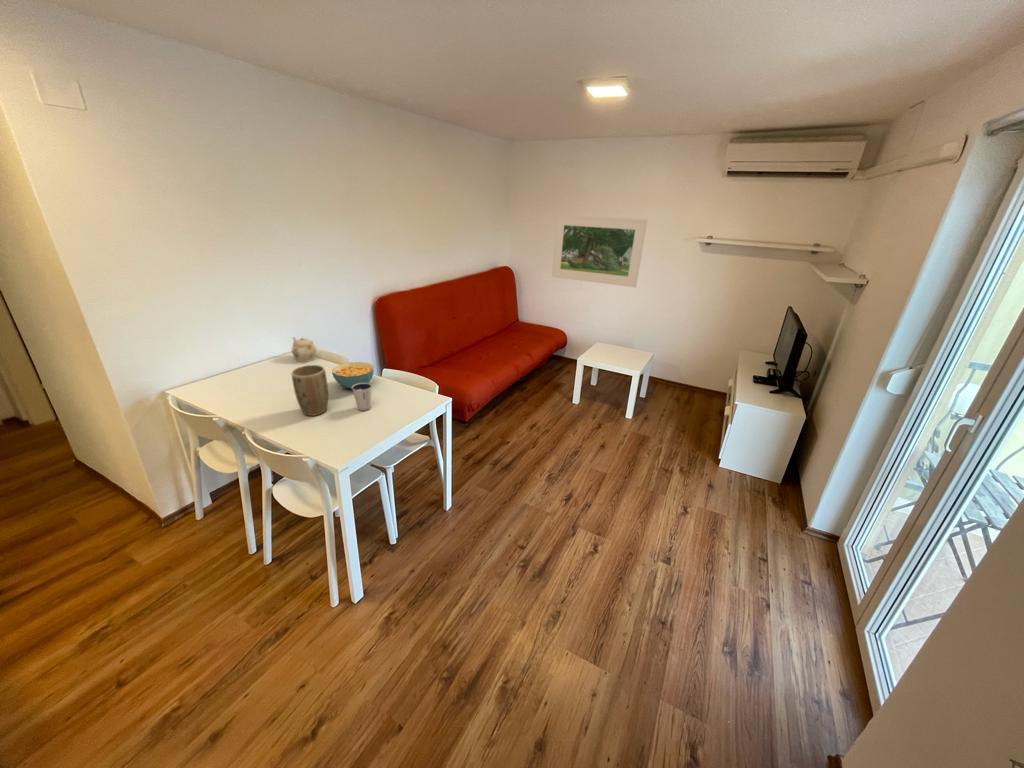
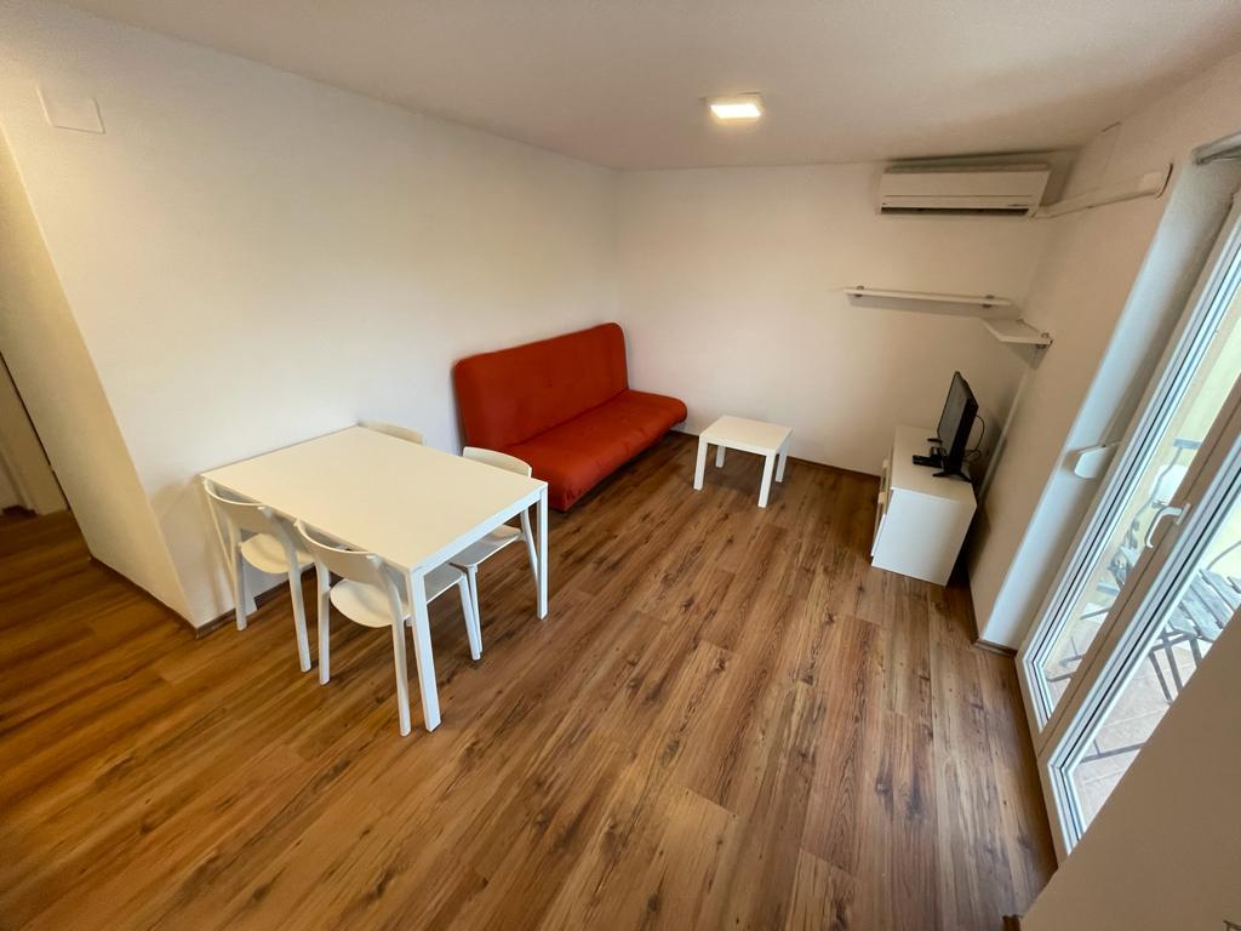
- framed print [551,214,648,288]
- cereal bowl [331,361,375,389]
- teapot [291,336,318,363]
- dixie cup [351,382,373,412]
- plant pot [291,364,329,417]
